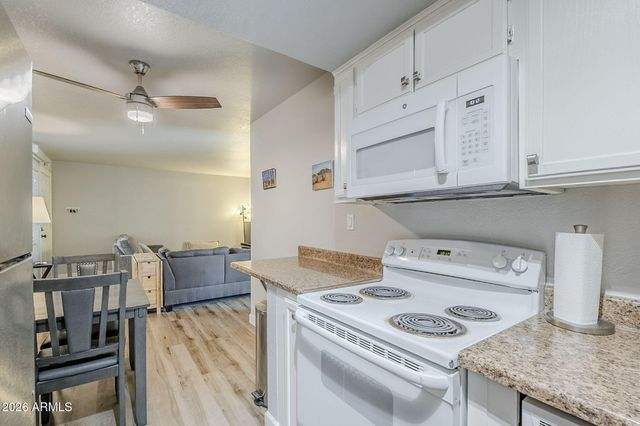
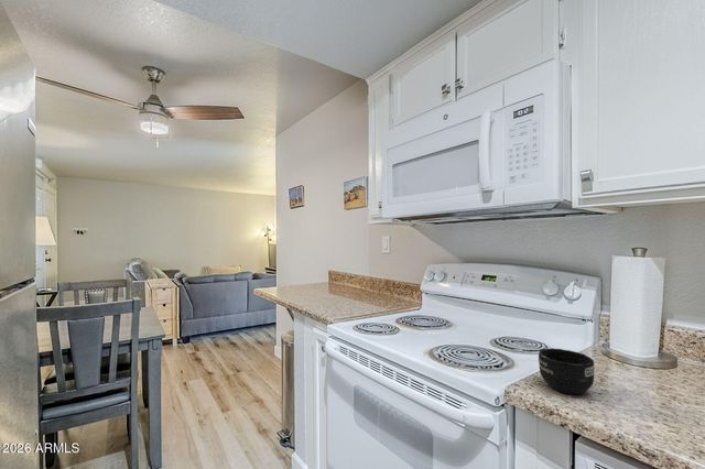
+ mug [538,347,595,396]
